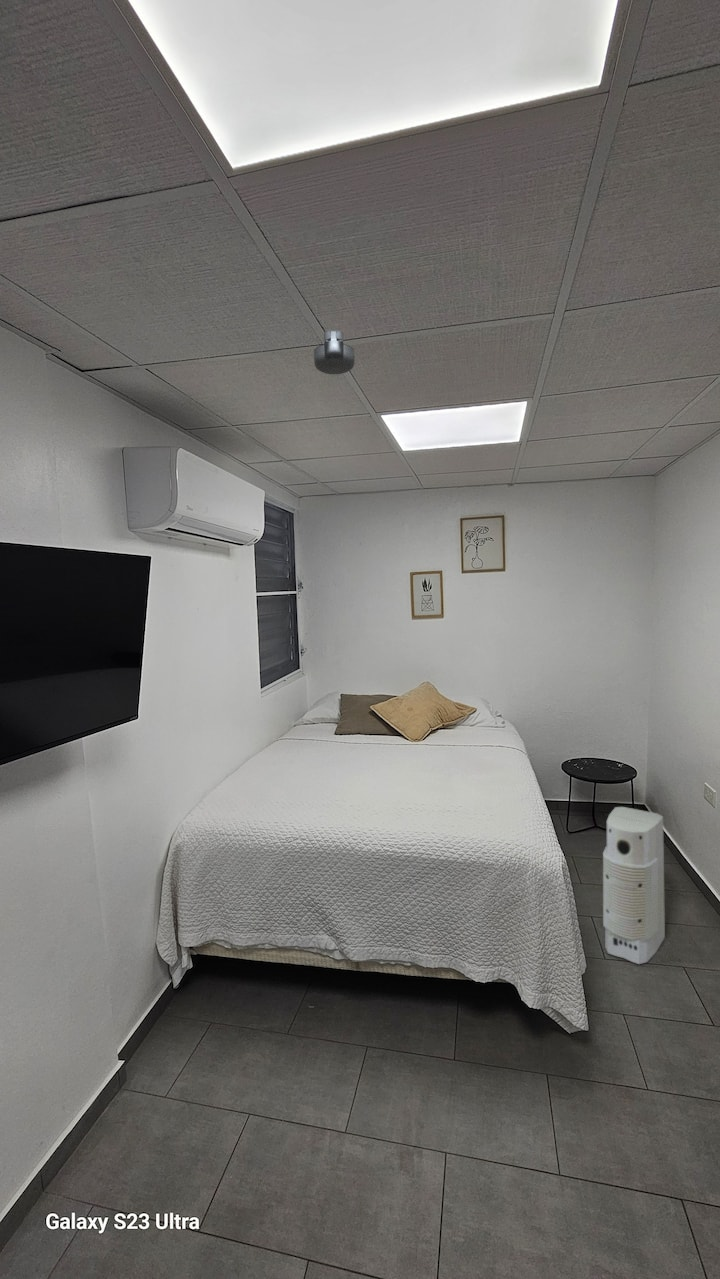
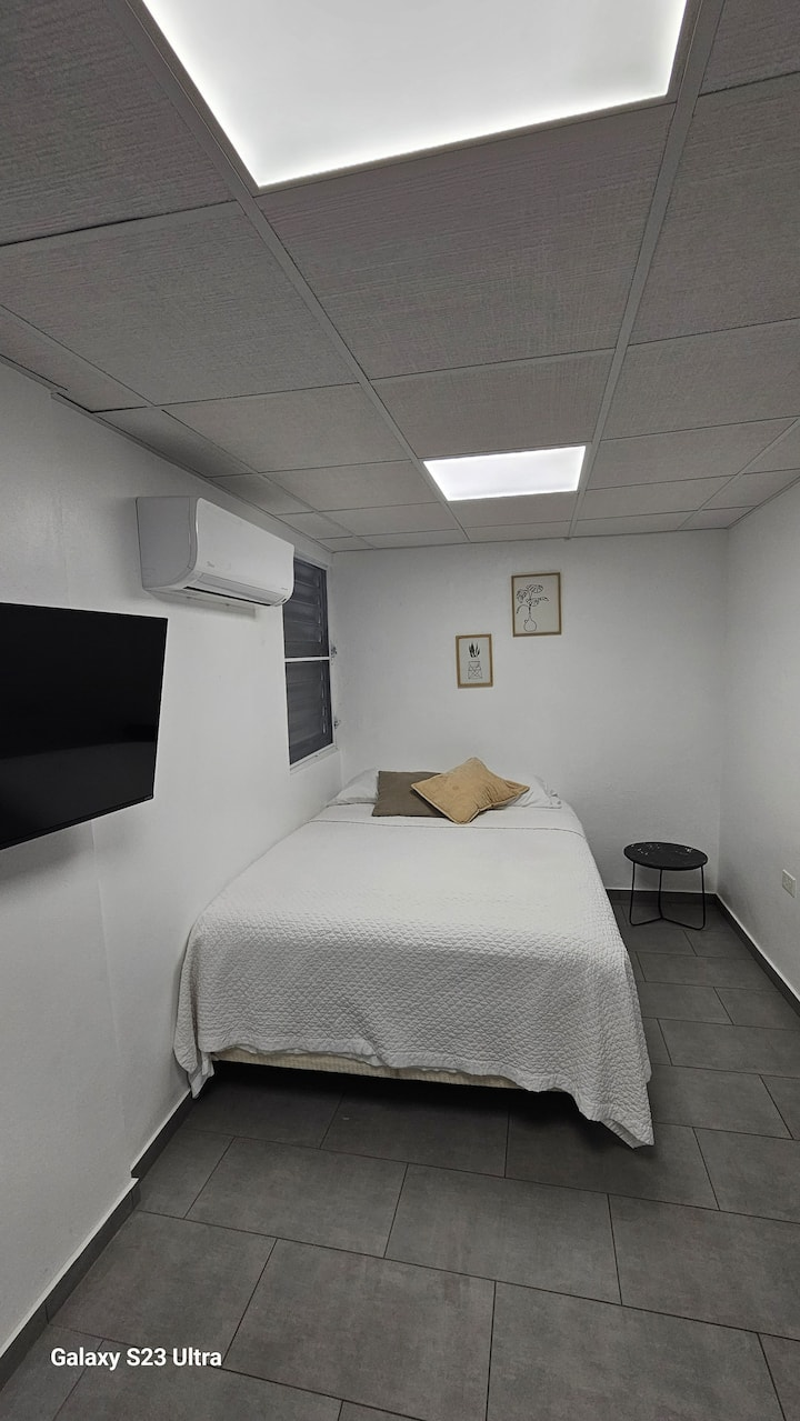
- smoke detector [313,329,356,375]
- air purifier [602,806,666,965]
